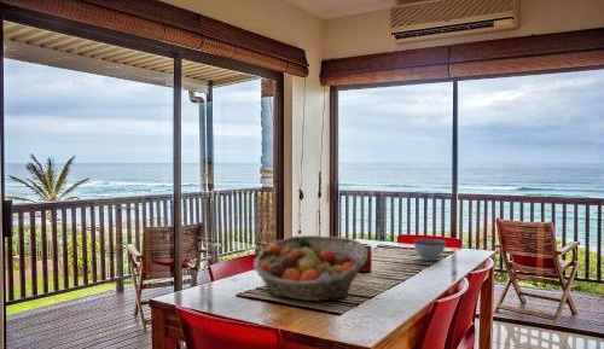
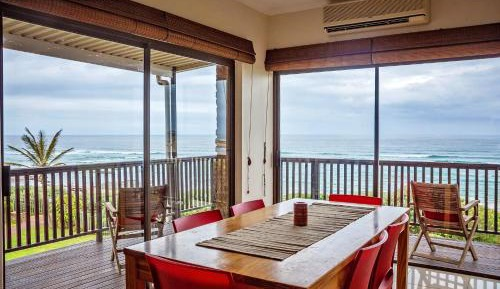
- fruit basket [252,234,368,302]
- bowl [412,238,447,262]
